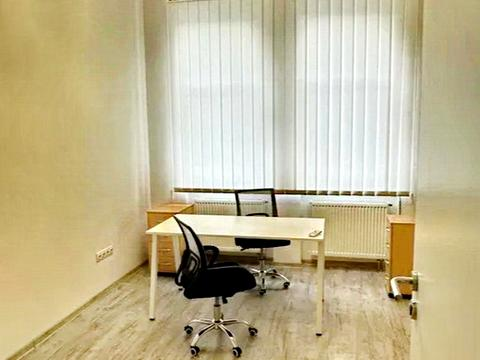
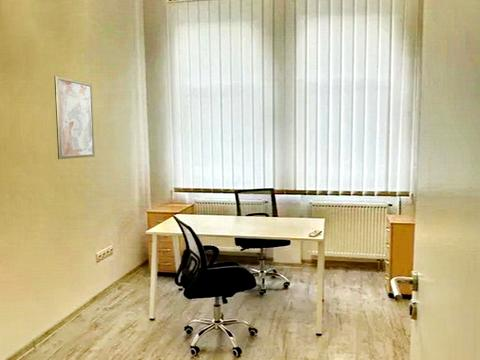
+ wall art [53,75,96,160]
